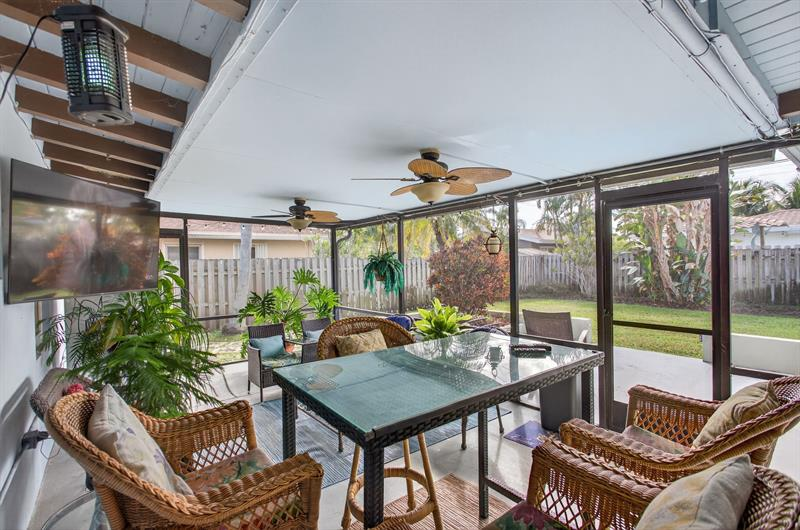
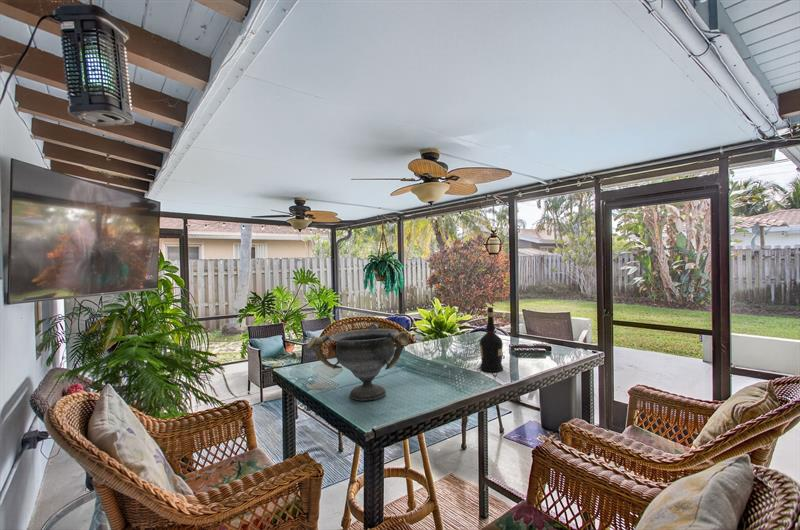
+ decorative bowl [306,322,410,401]
+ liquor [479,306,504,373]
